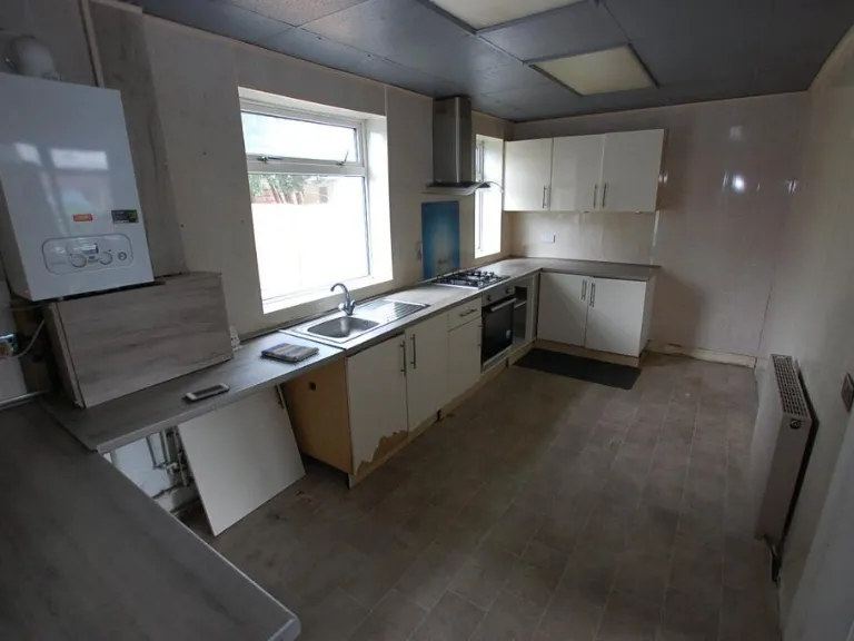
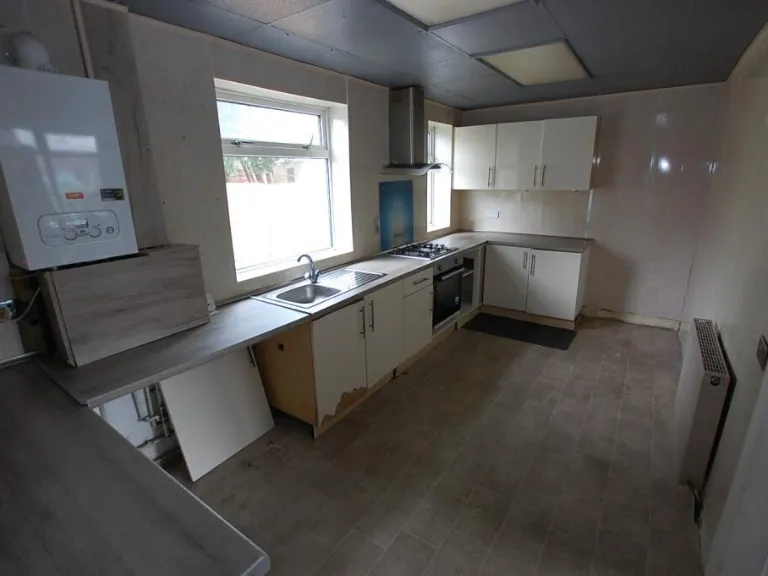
- dish towel [260,342,320,363]
- cell phone [185,382,231,402]
